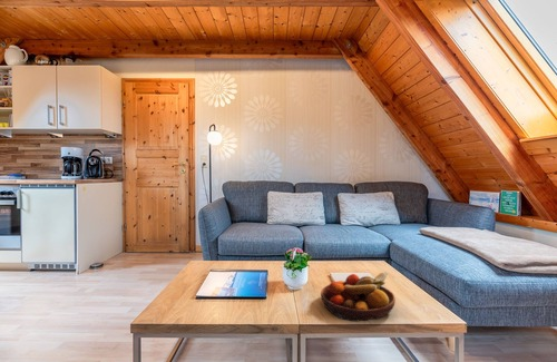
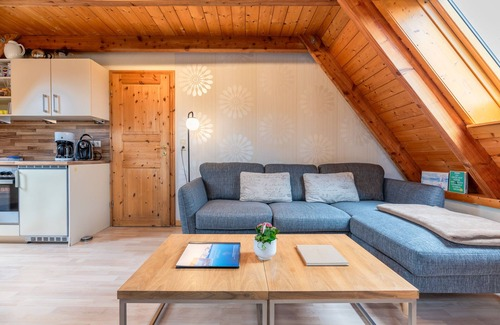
- fruit bowl [320,272,397,323]
